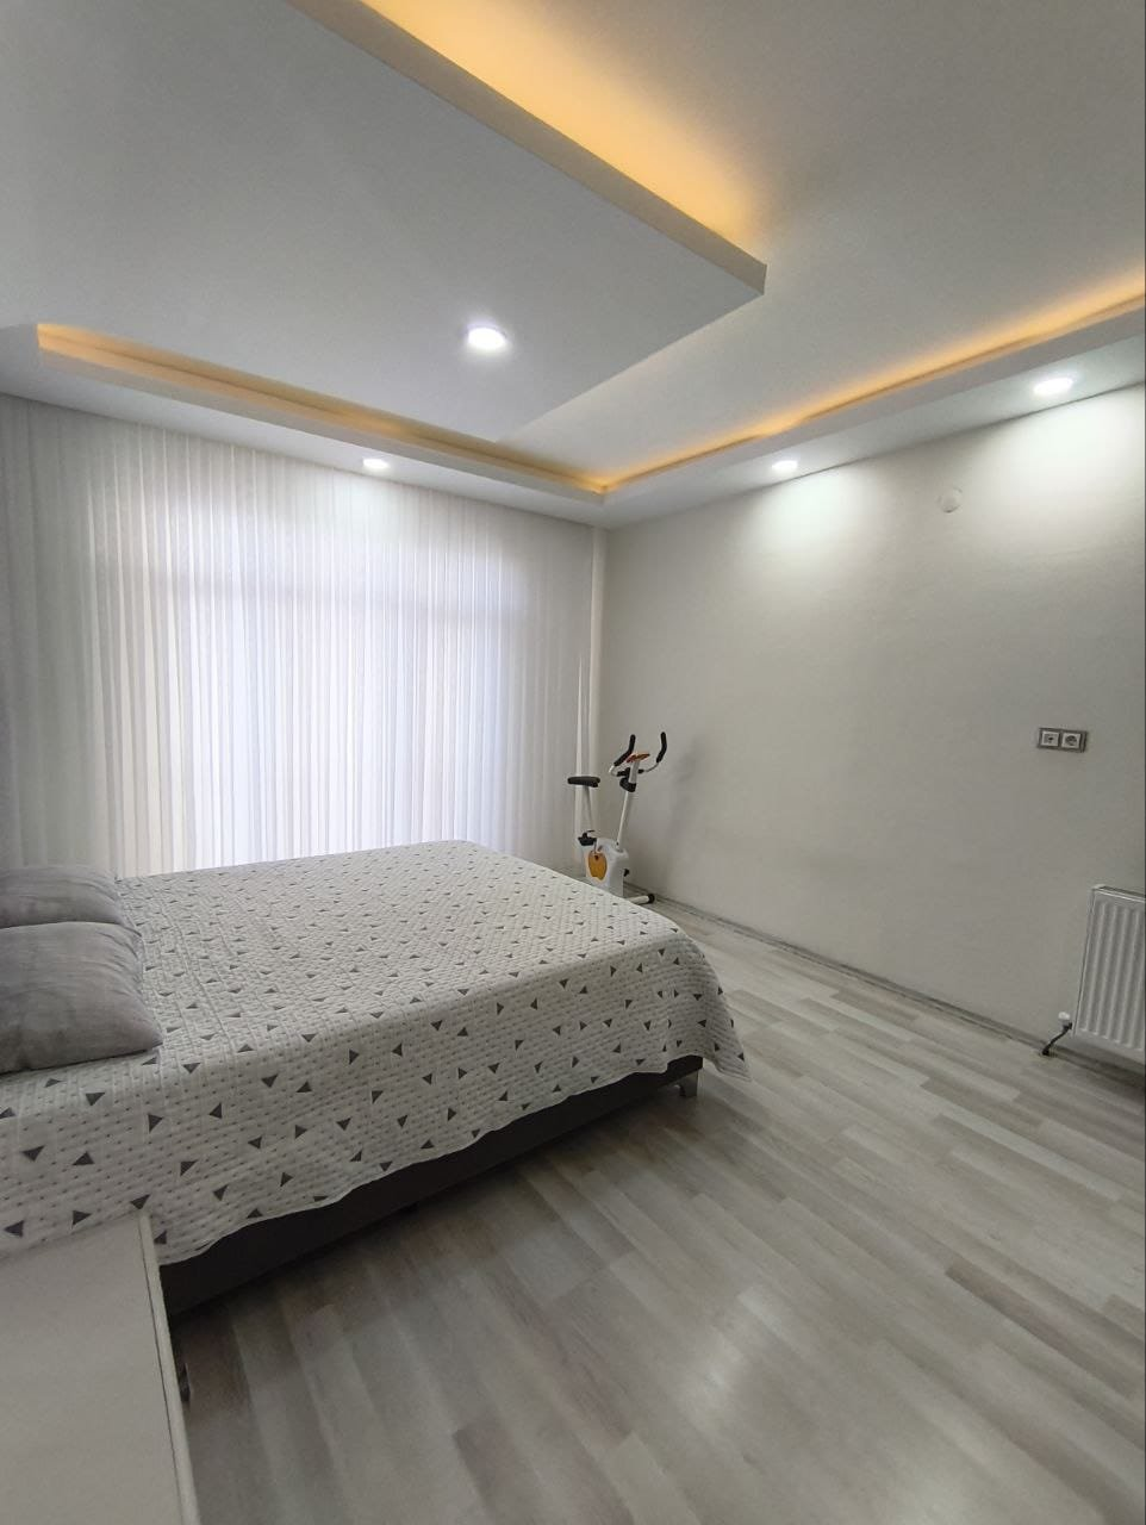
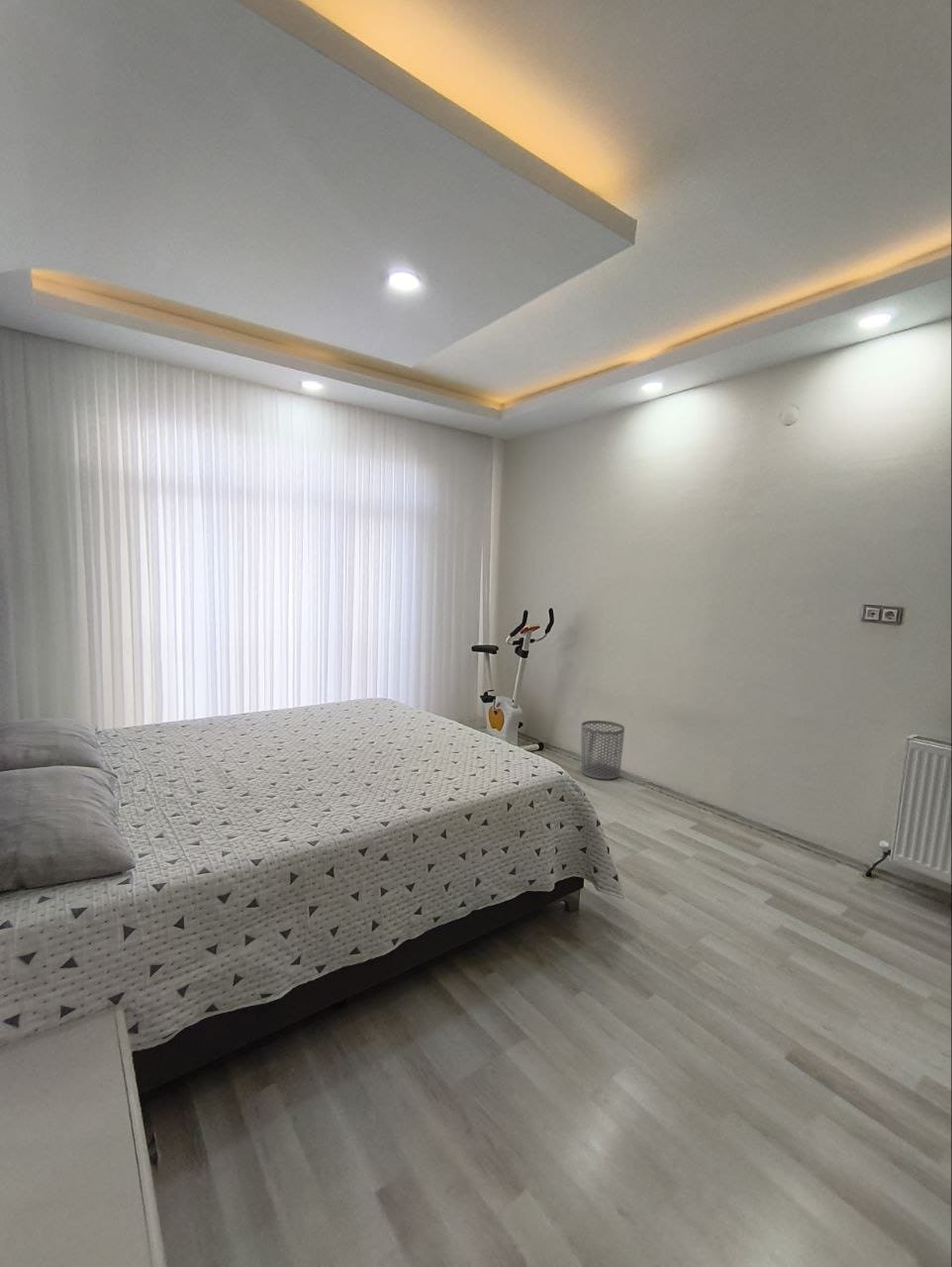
+ waste bin [580,720,625,780]
